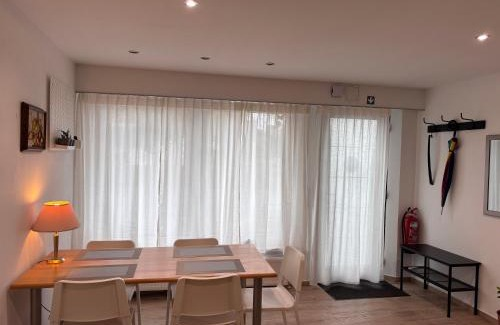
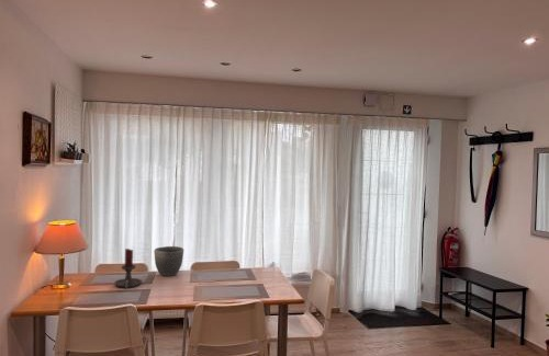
+ bowl [153,245,184,277]
+ candle holder [113,248,143,289]
